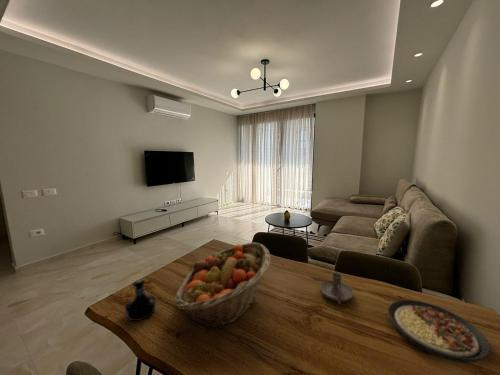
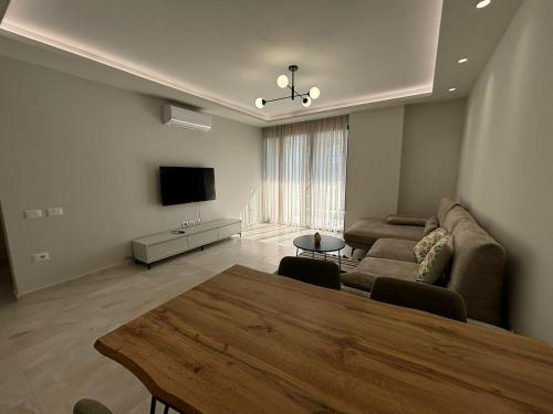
- tequila bottle [124,278,157,322]
- fruit basket [174,241,272,330]
- plate [387,299,491,364]
- candle holder [319,272,355,305]
